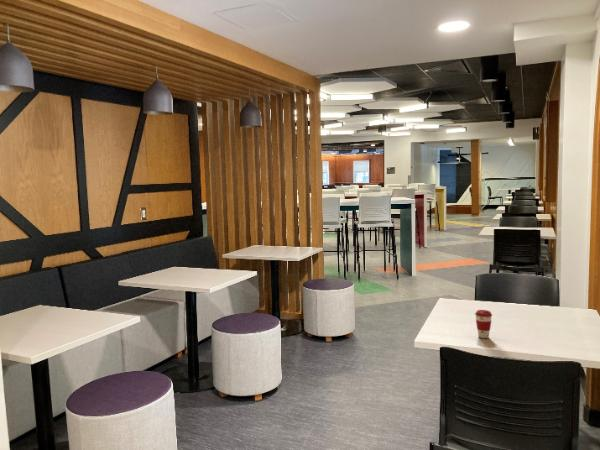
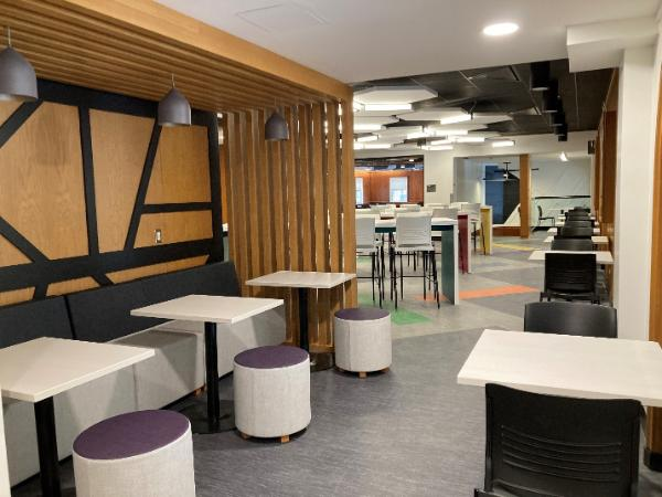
- coffee cup [474,309,493,339]
